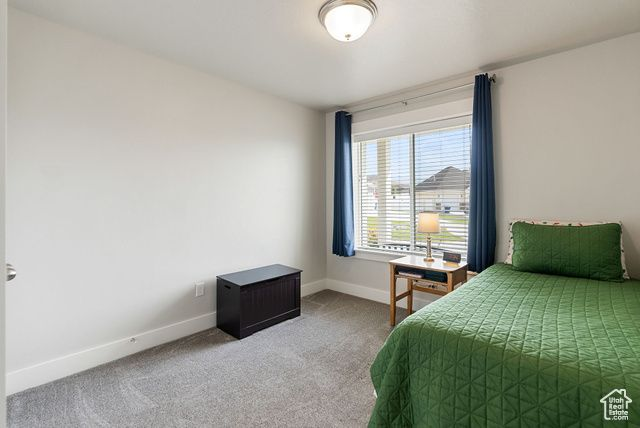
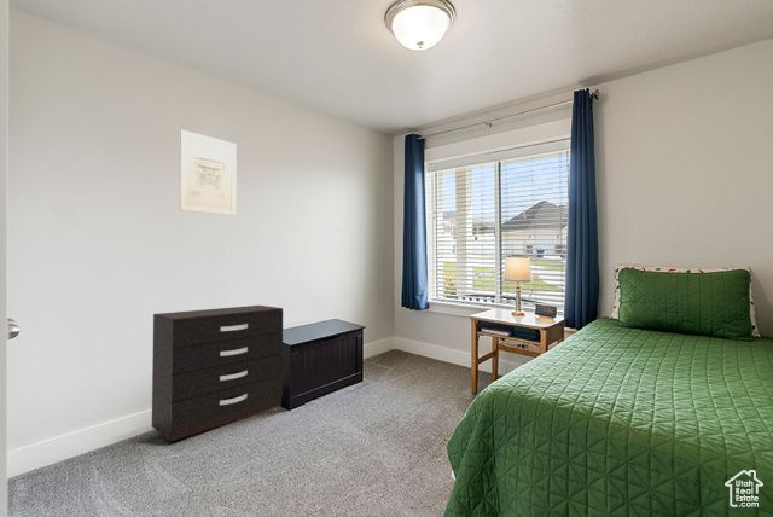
+ wall art [179,129,238,216]
+ dresser [151,304,284,442]
